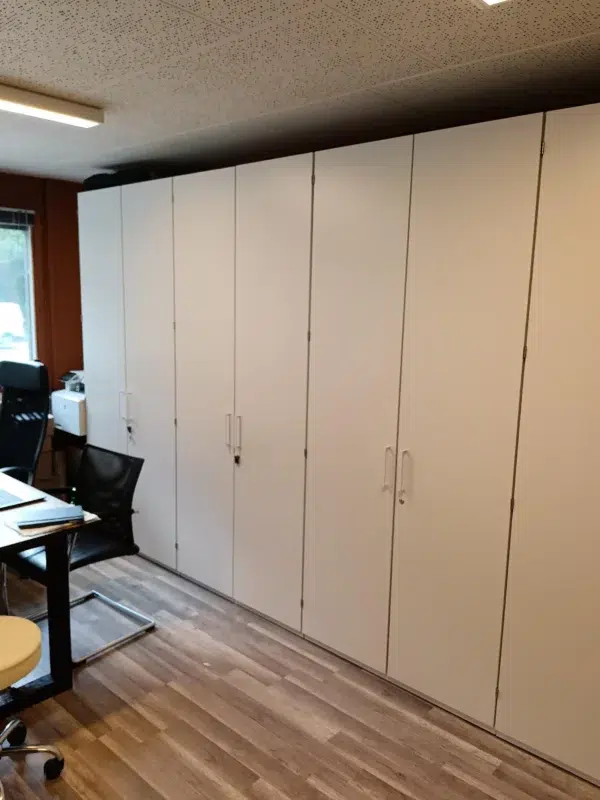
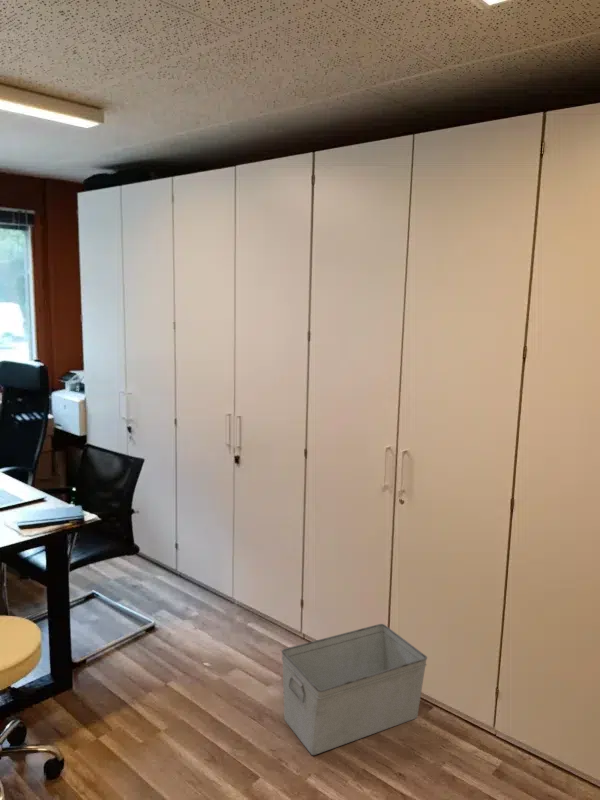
+ storage bin [281,623,428,756]
